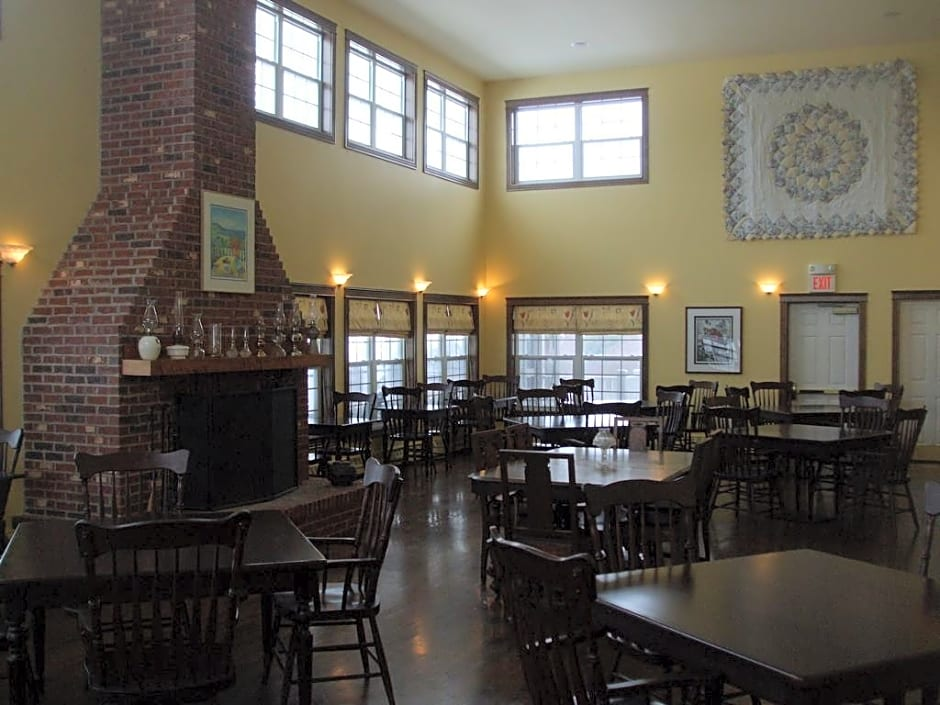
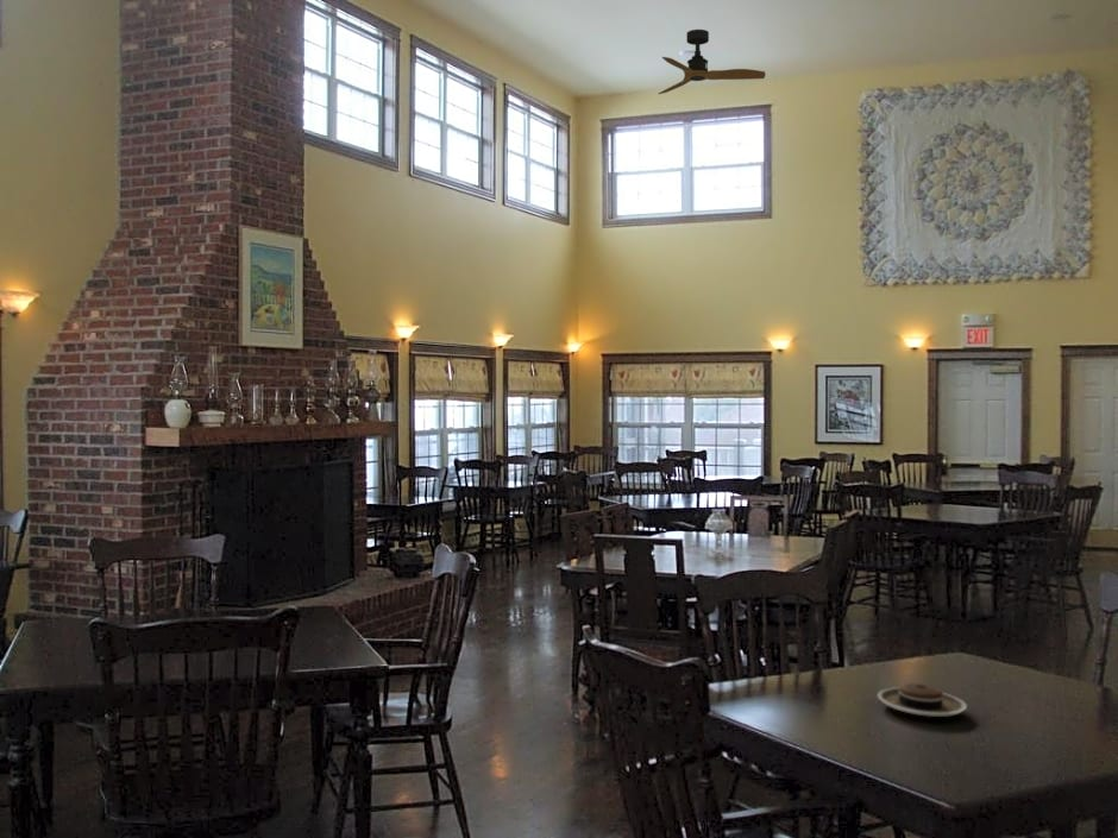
+ plate [877,682,968,718]
+ ceiling fan [658,29,767,95]
